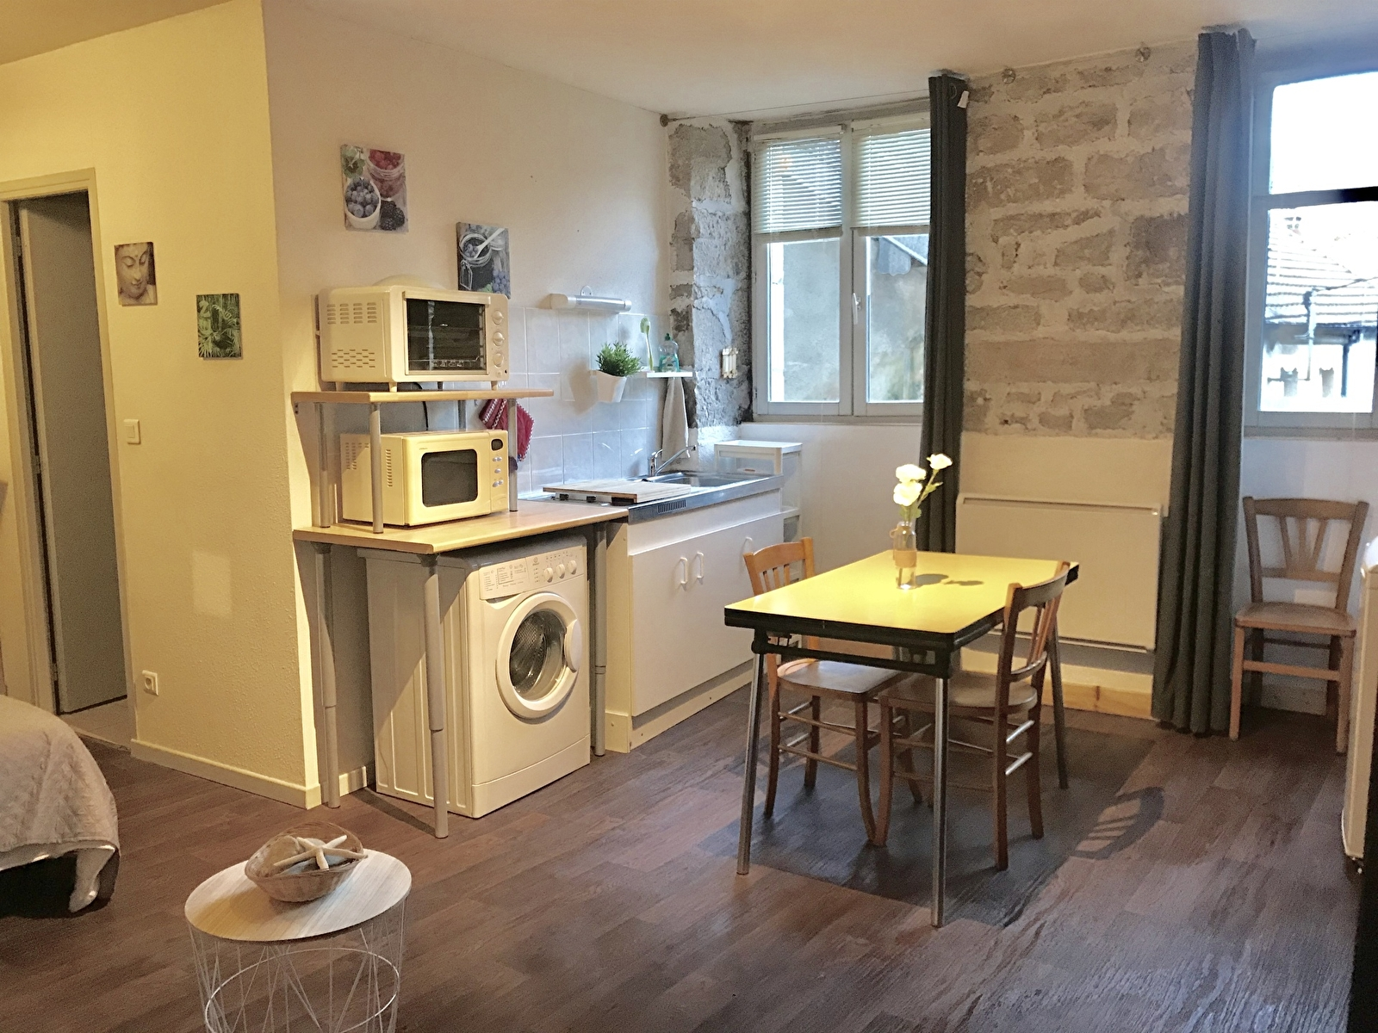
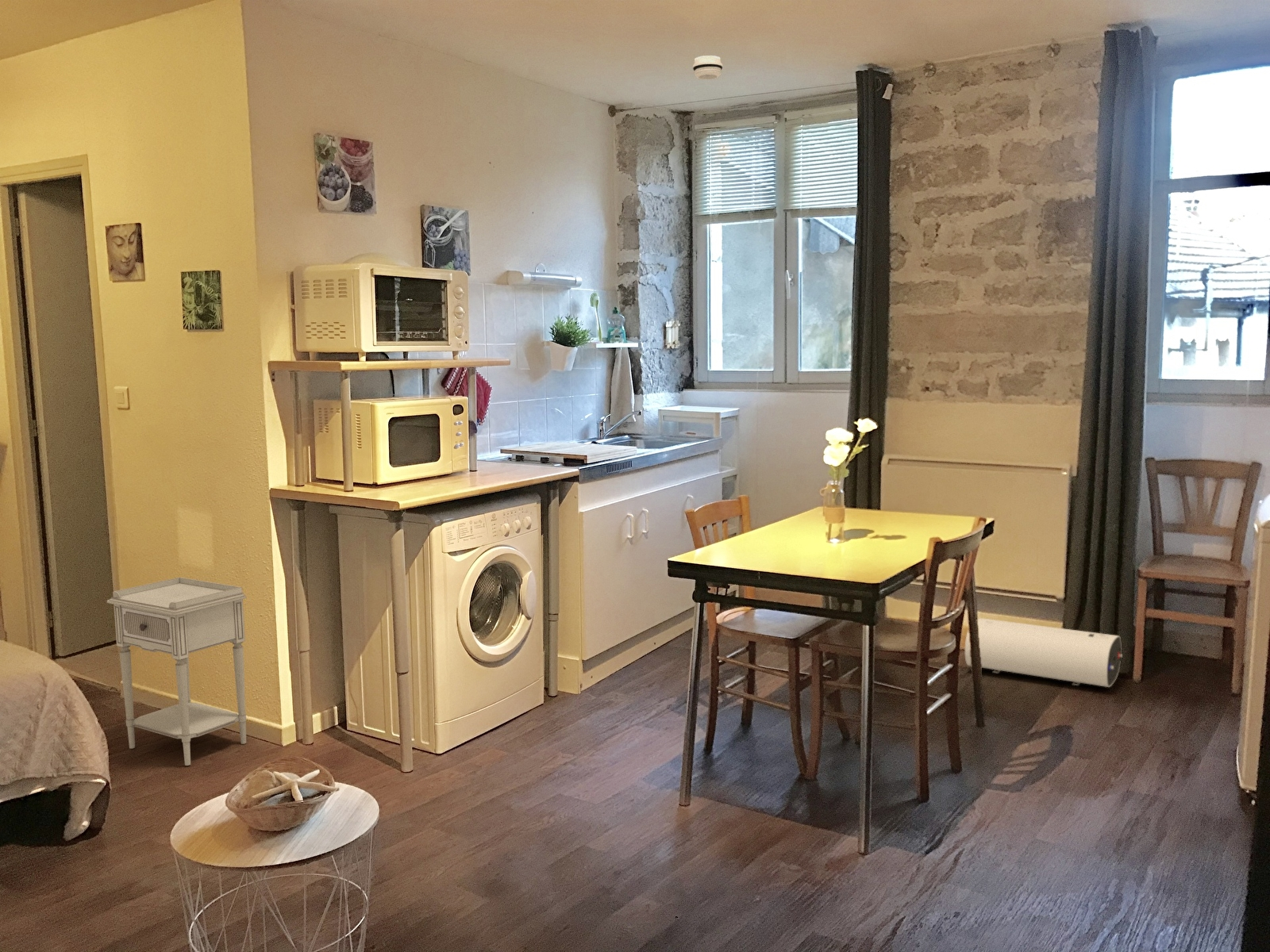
+ nightstand [106,577,247,766]
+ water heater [964,617,1123,688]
+ smoke detector [692,55,724,80]
